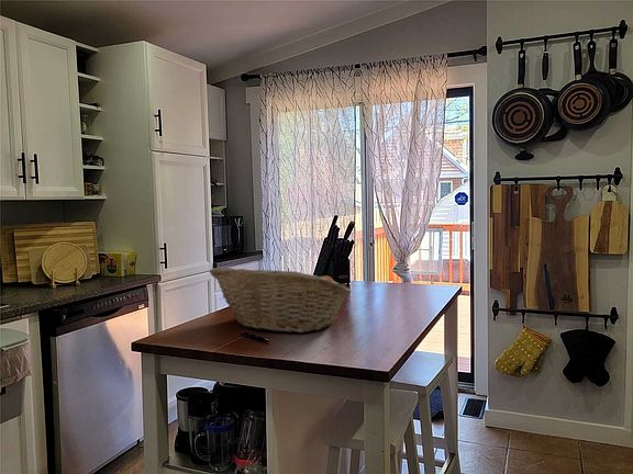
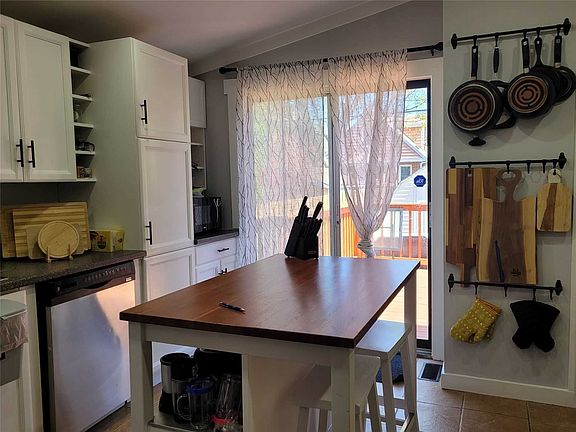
- fruit basket [209,267,353,334]
